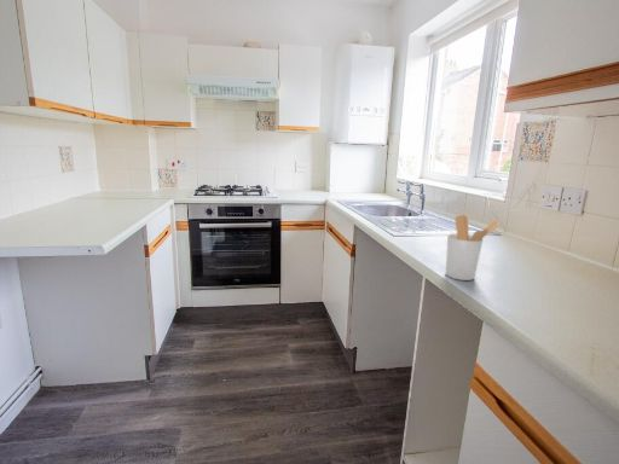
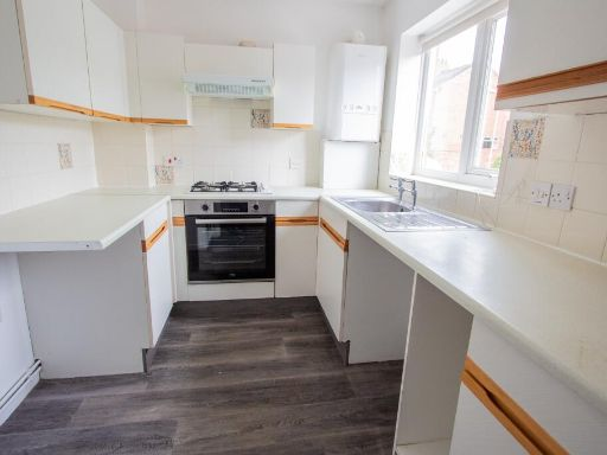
- utensil holder [445,214,503,282]
